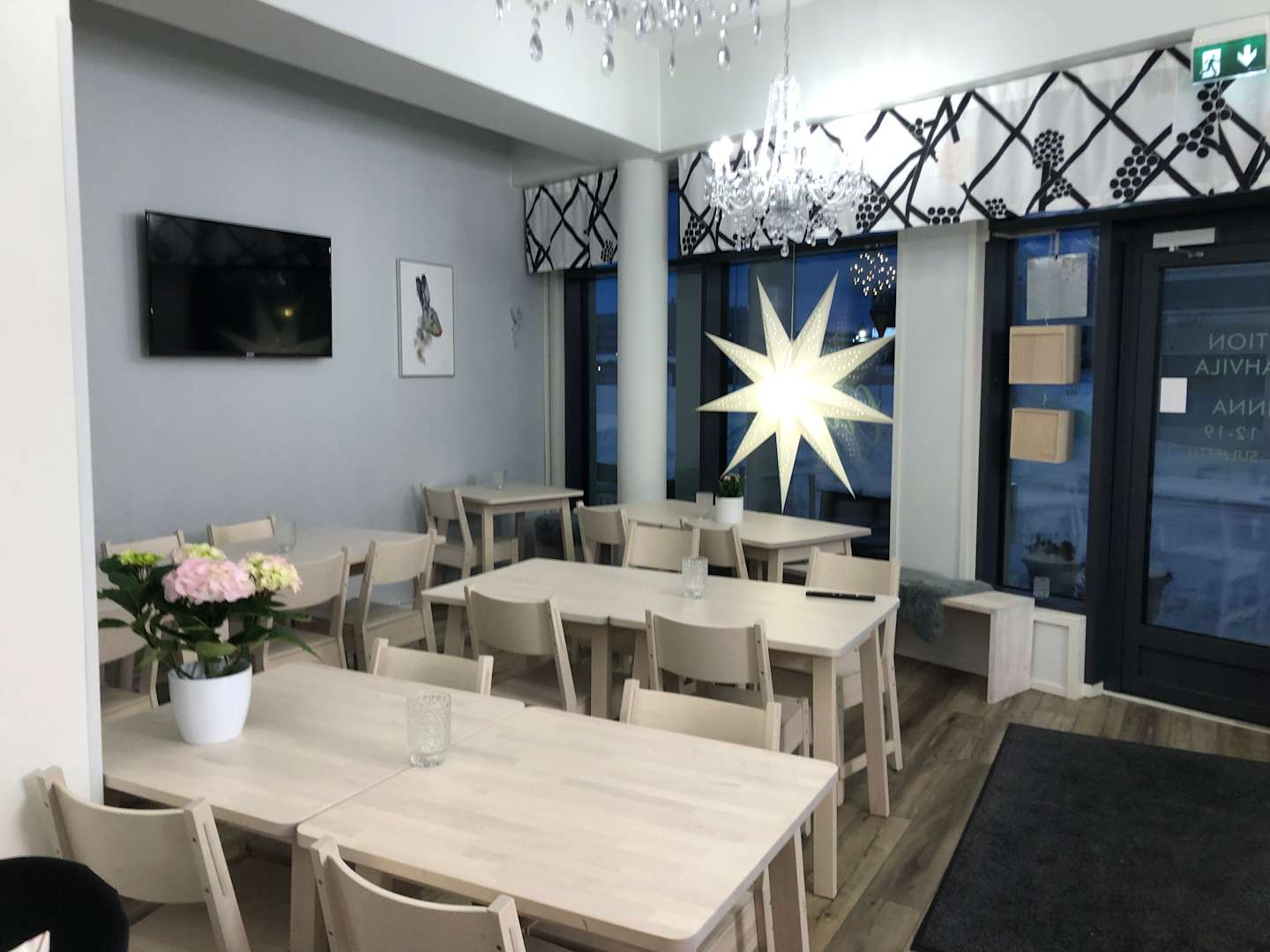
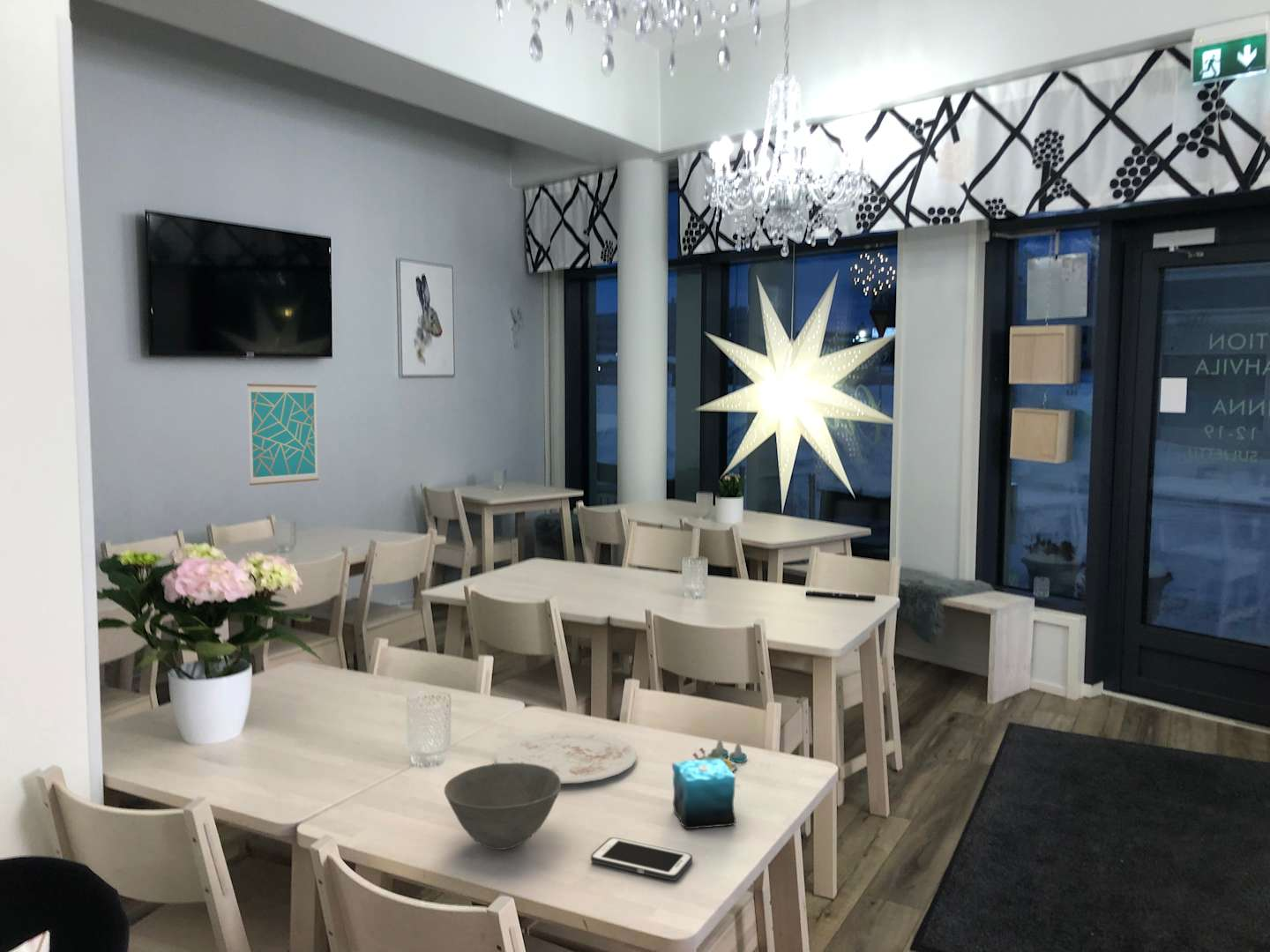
+ candle [671,759,736,829]
+ wall art [246,383,319,487]
+ plate [495,729,638,785]
+ bowl [444,762,562,851]
+ salt and pepper shaker set [691,738,748,772]
+ cell phone [590,837,693,881]
